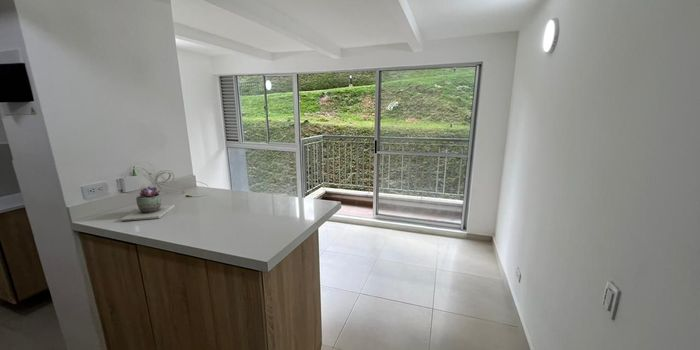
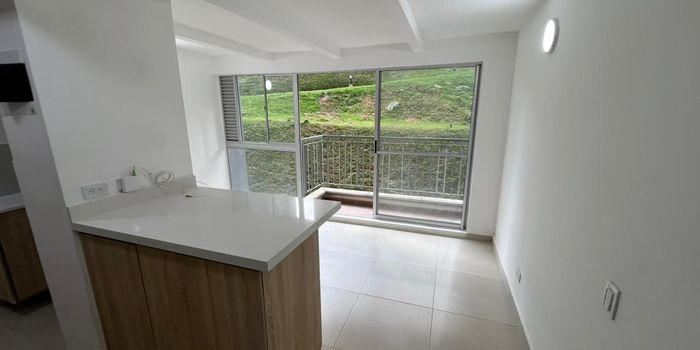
- succulent plant [119,186,175,222]
